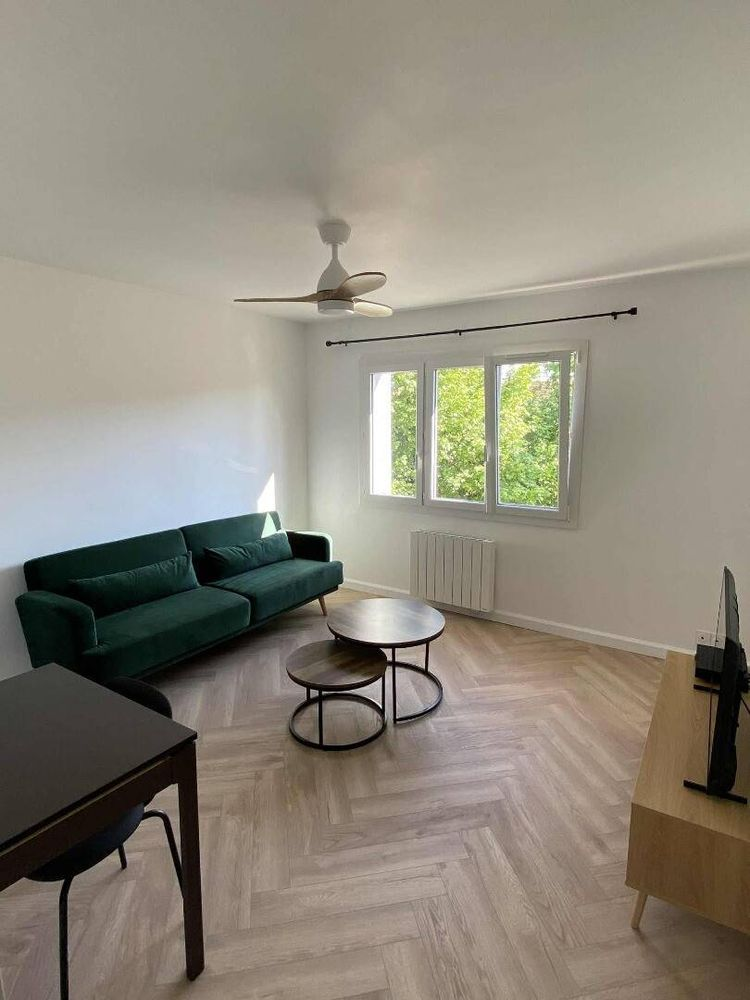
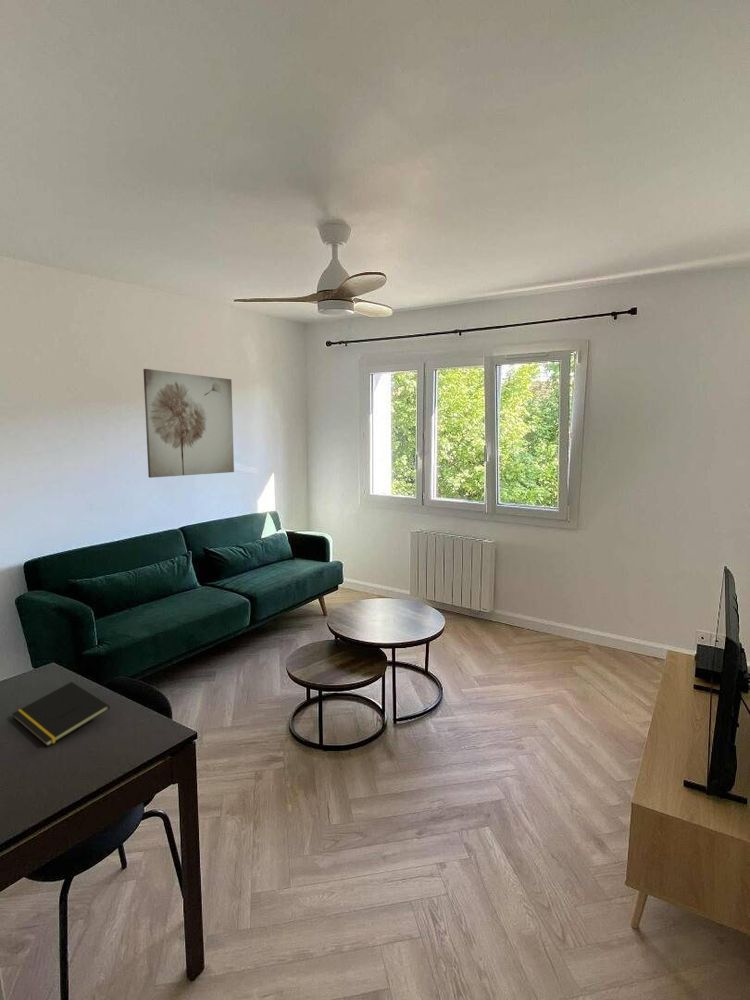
+ notepad [11,681,111,748]
+ wall art [142,368,235,479]
